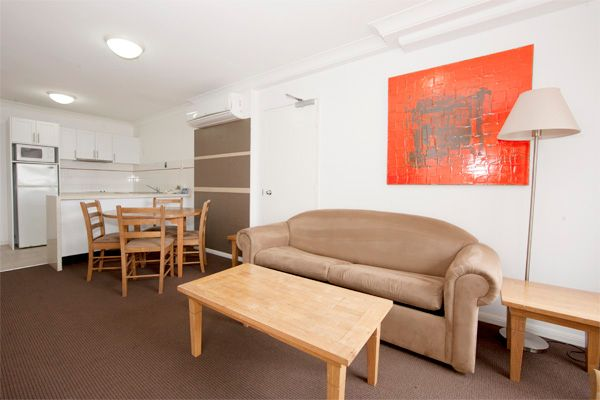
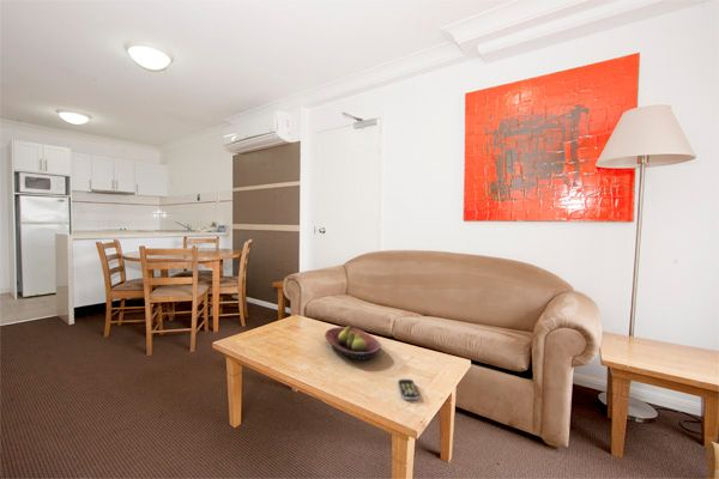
+ remote control [397,378,419,401]
+ fruit bowl [324,325,382,362]
